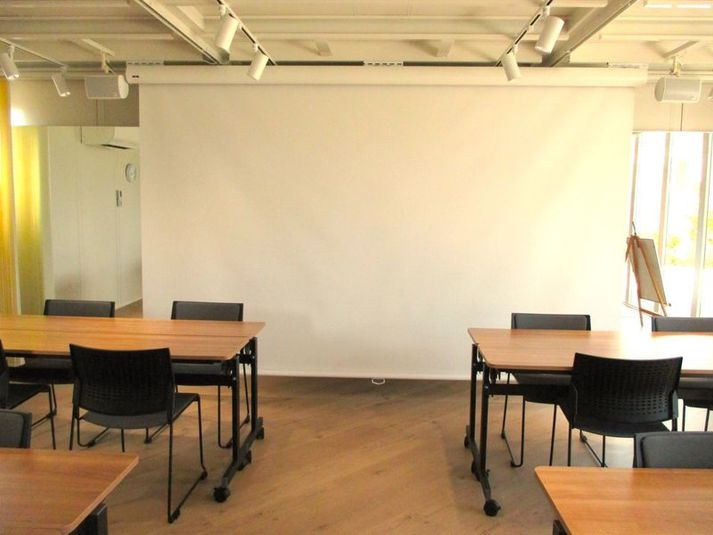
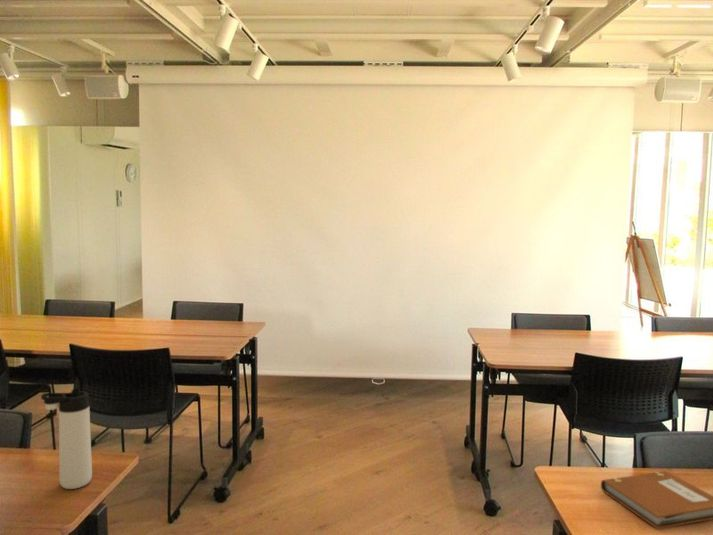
+ notebook [600,470,713,530]
+ thermos bottle [40,388,93,490]
